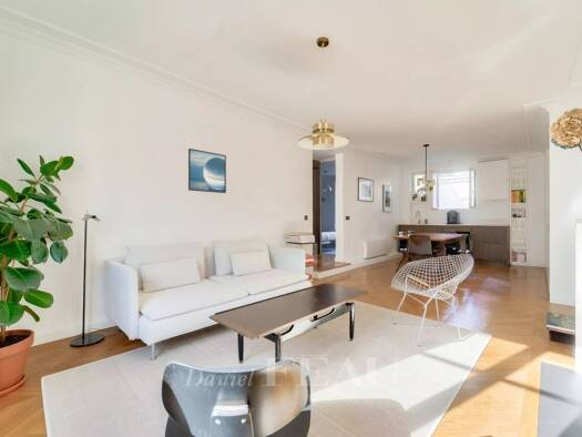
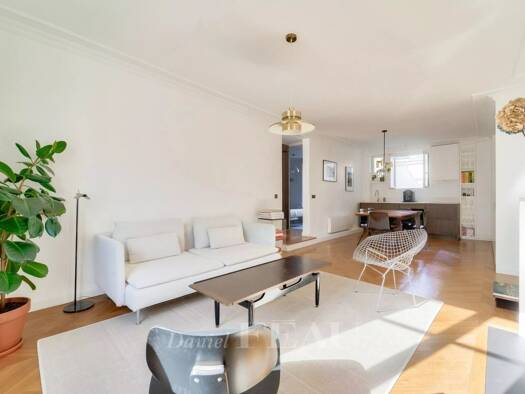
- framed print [187,148,227,194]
